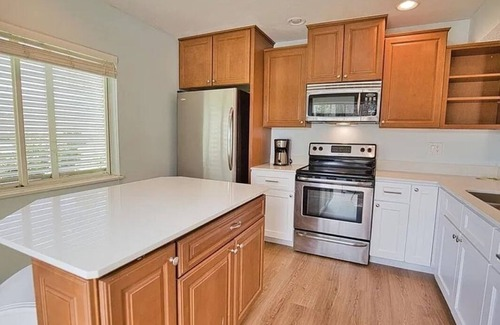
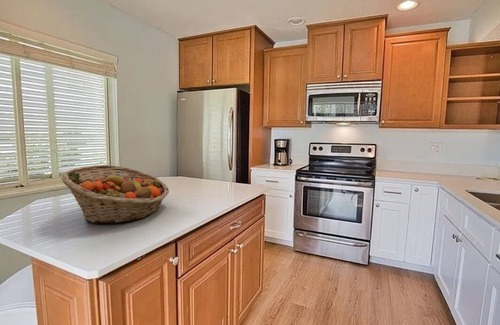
+ fruit basket [61,164,170,224]
